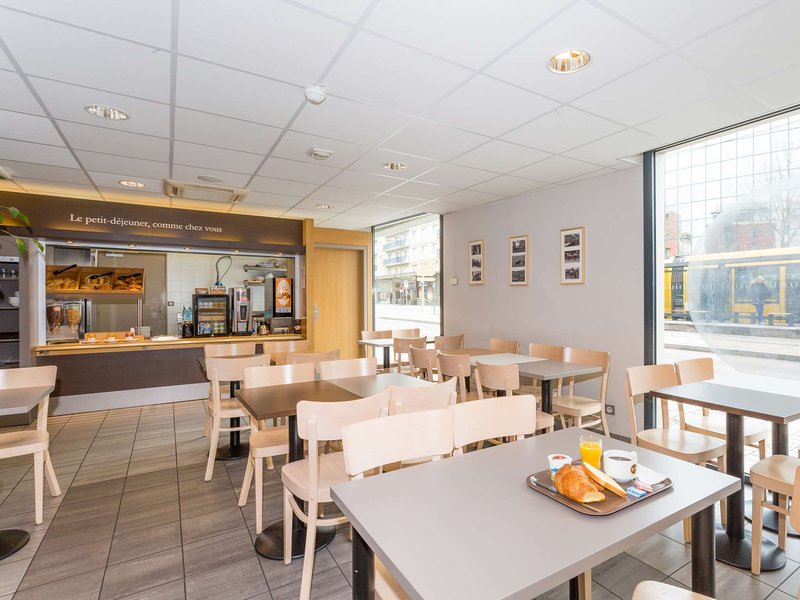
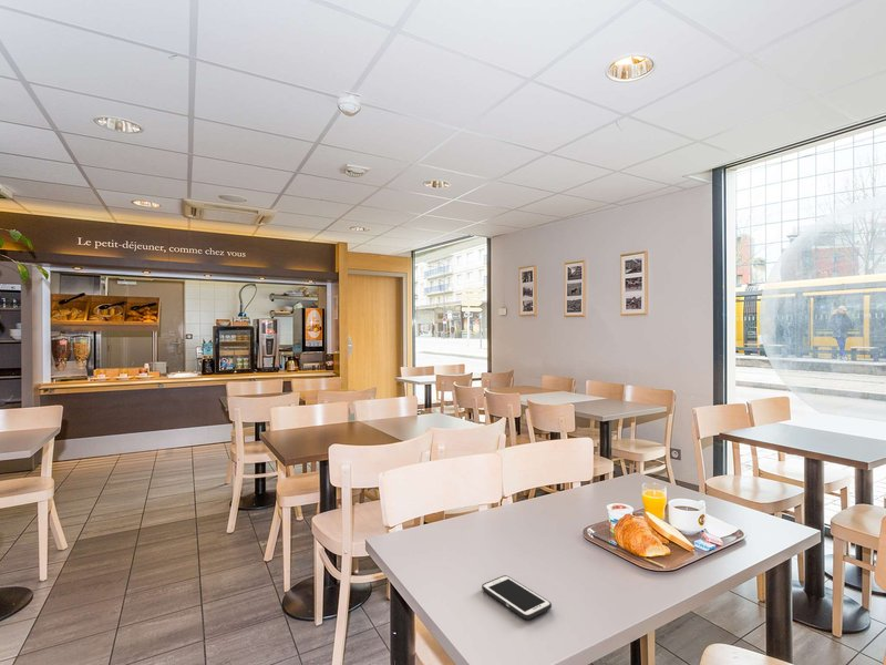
+ cell phone [481,574,553,621]
